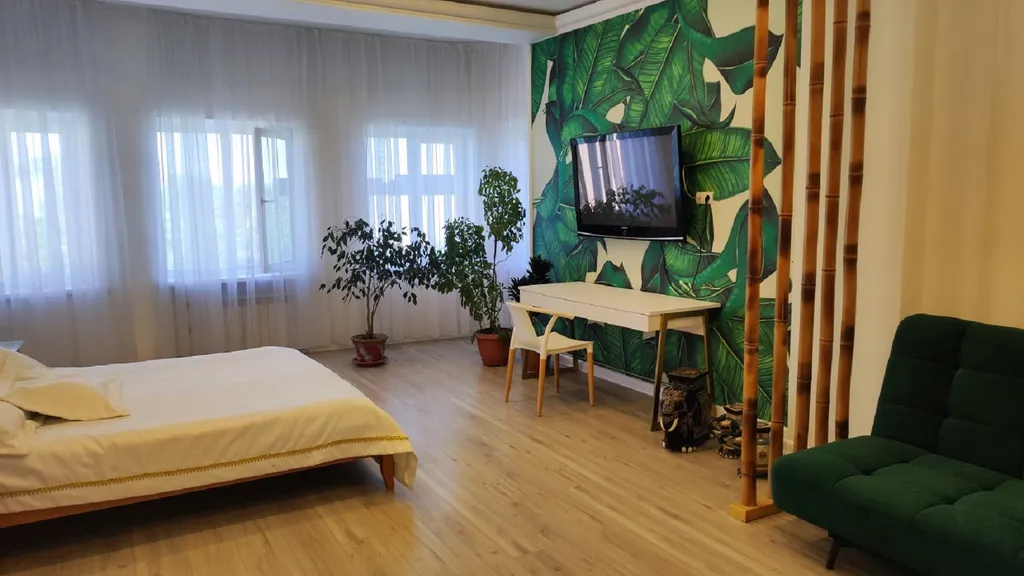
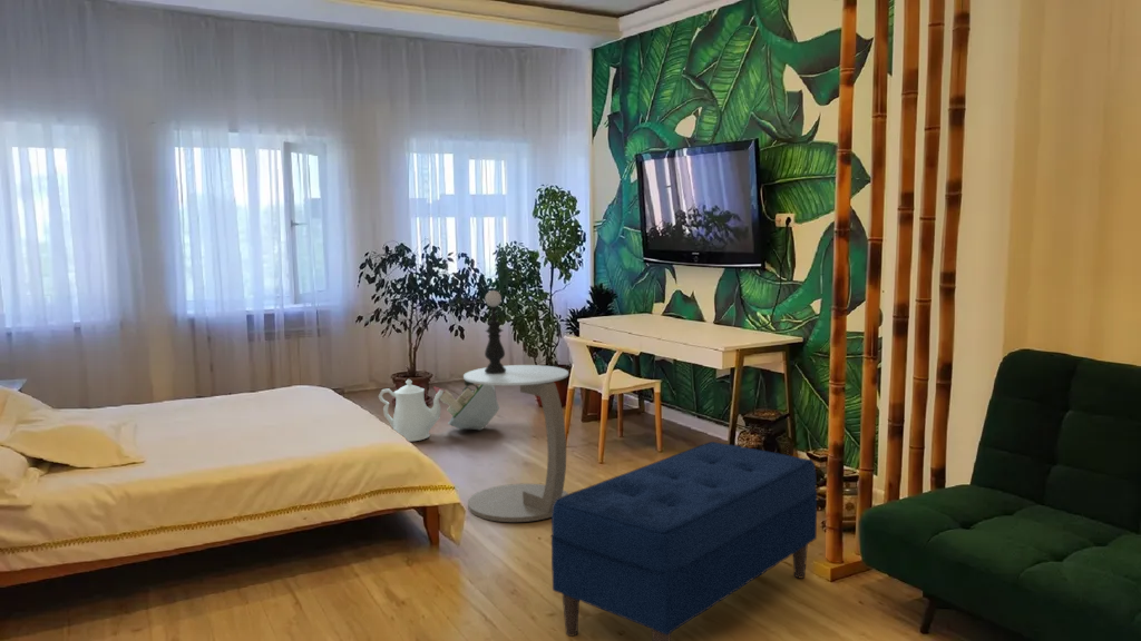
+ table lamp [484,289,506,374]
+ bench [550,441,818,641]
+ side table [462,364,569,523]
+ teacup diorama [378,378,500,443]
